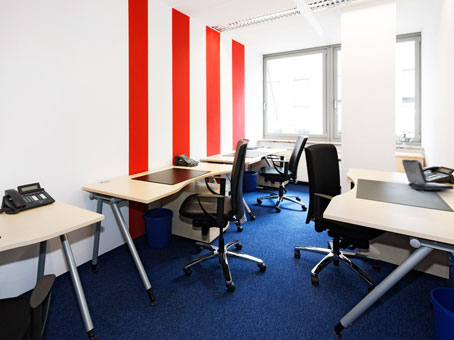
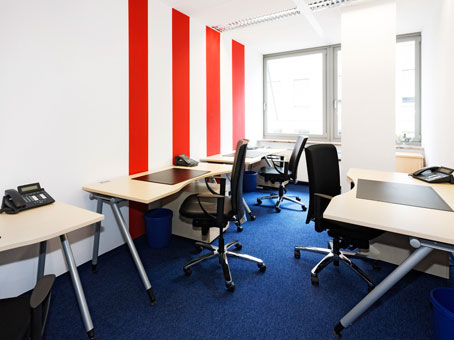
- laptop [401,159,454,191]
